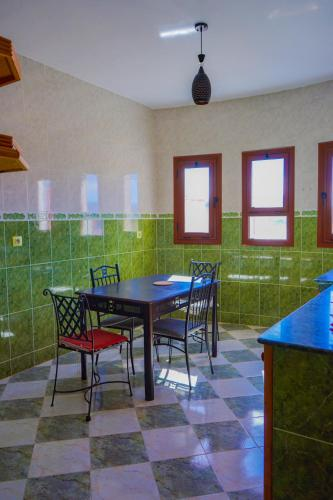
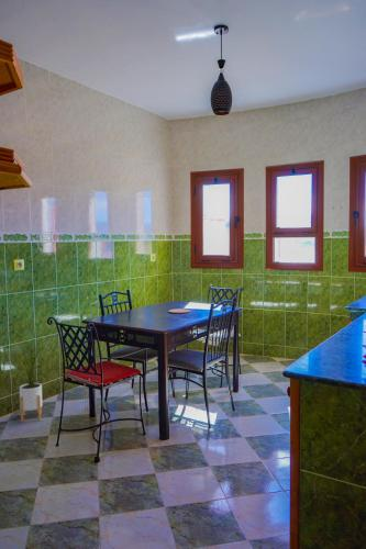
+ house plant [7,335,53,423]
